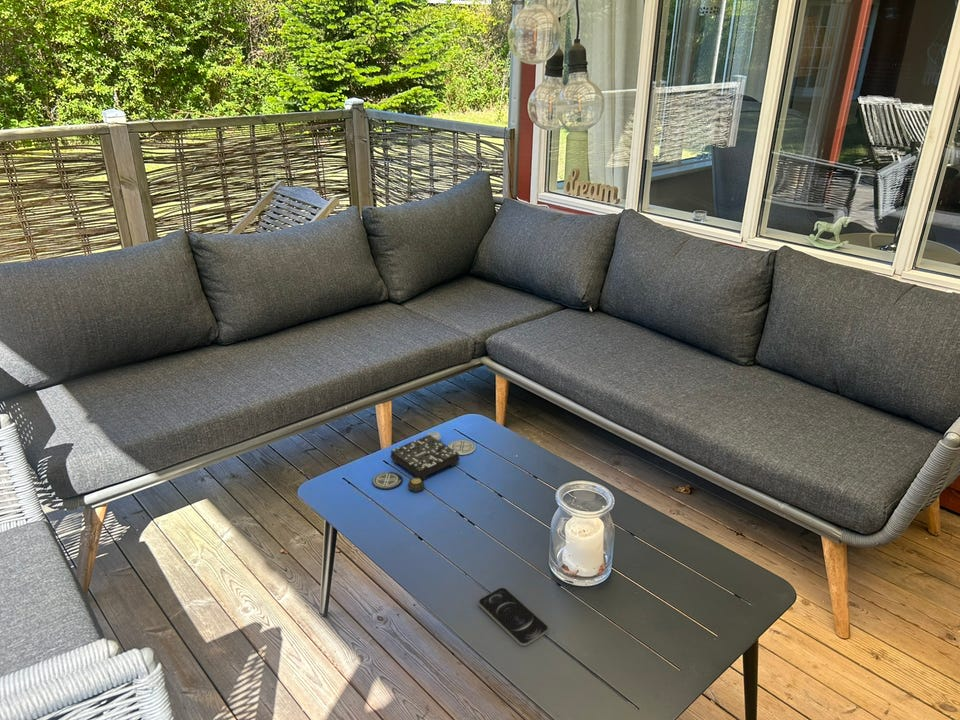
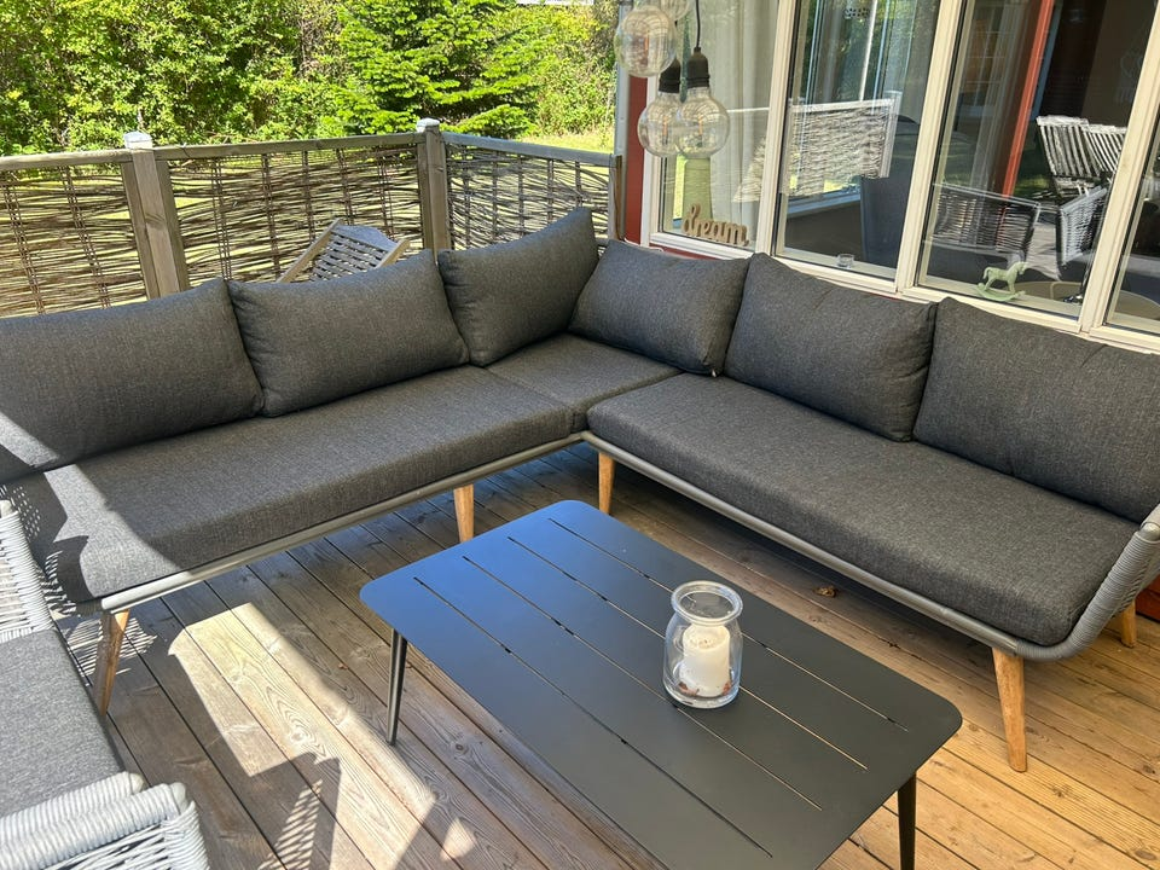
- board game [371,430,476,493]
- smartphone [478,587,549,647]
